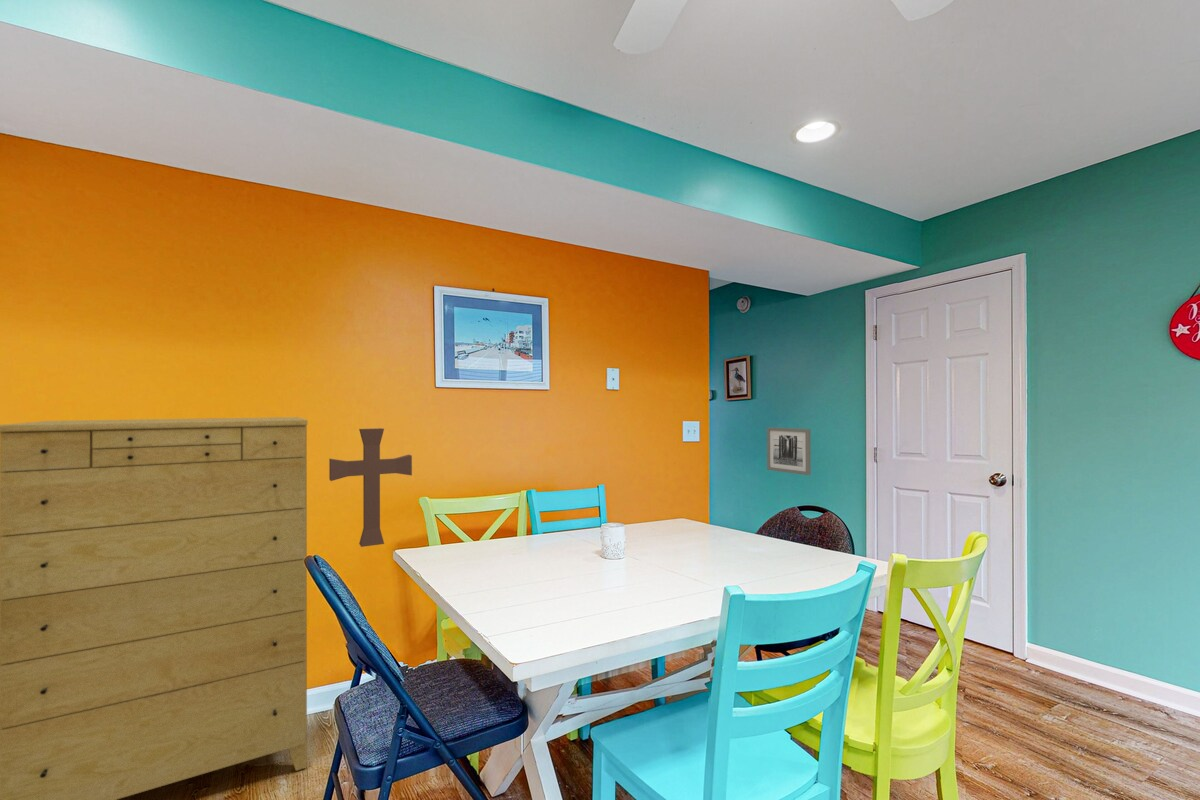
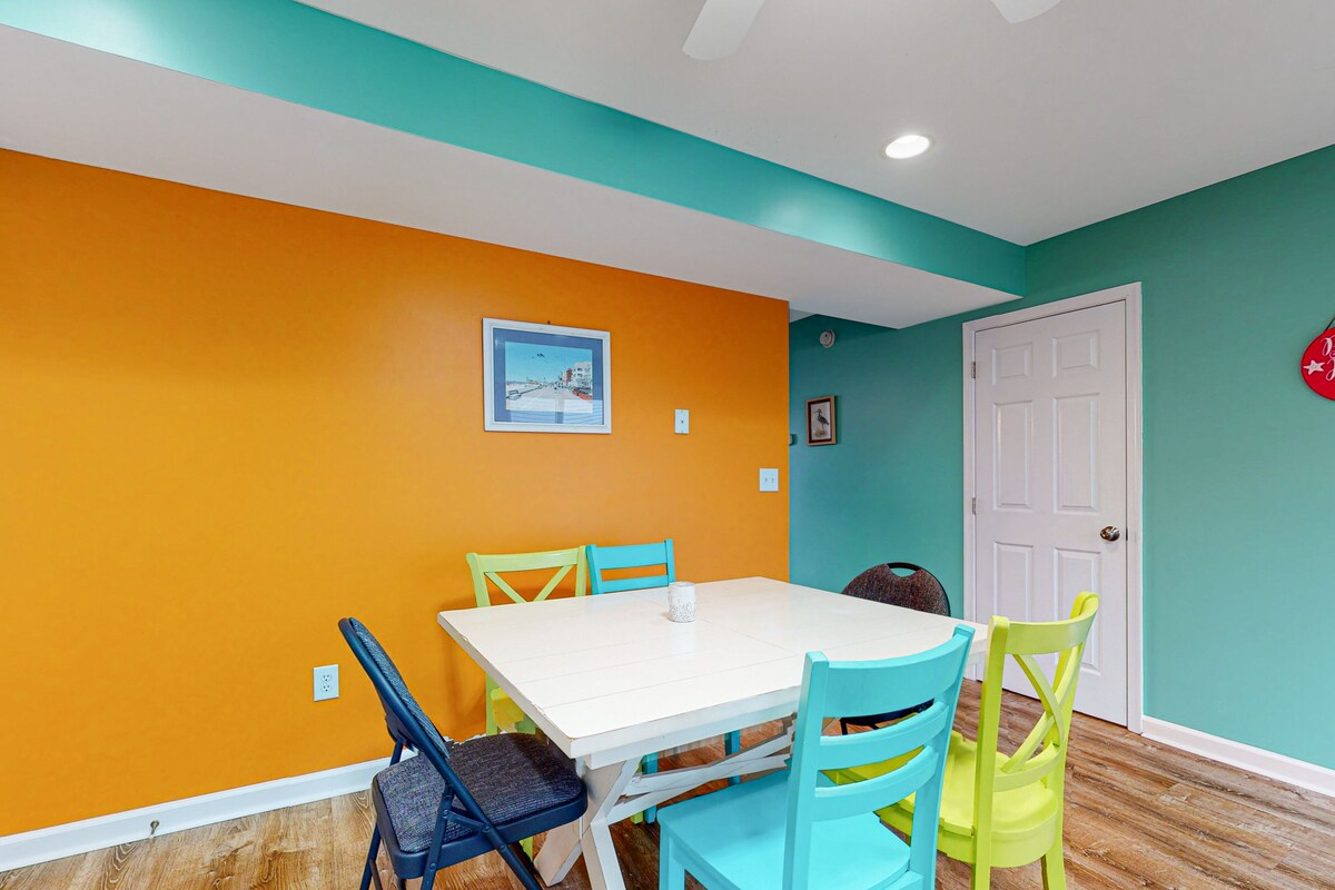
- dresser [0,416,309,800]
- decorative cross [328,427,413,548]
- wall art [766,426,812,476]
